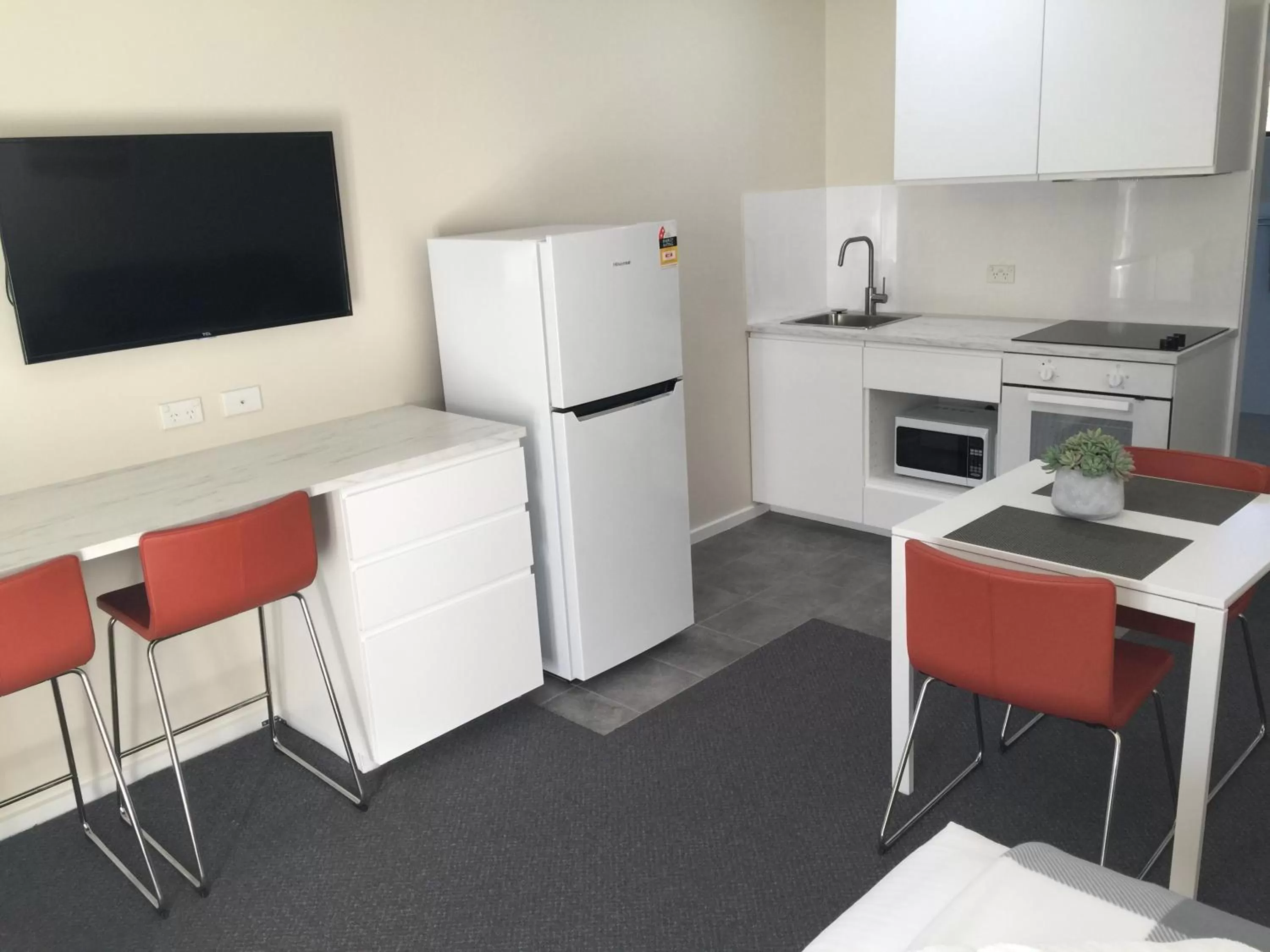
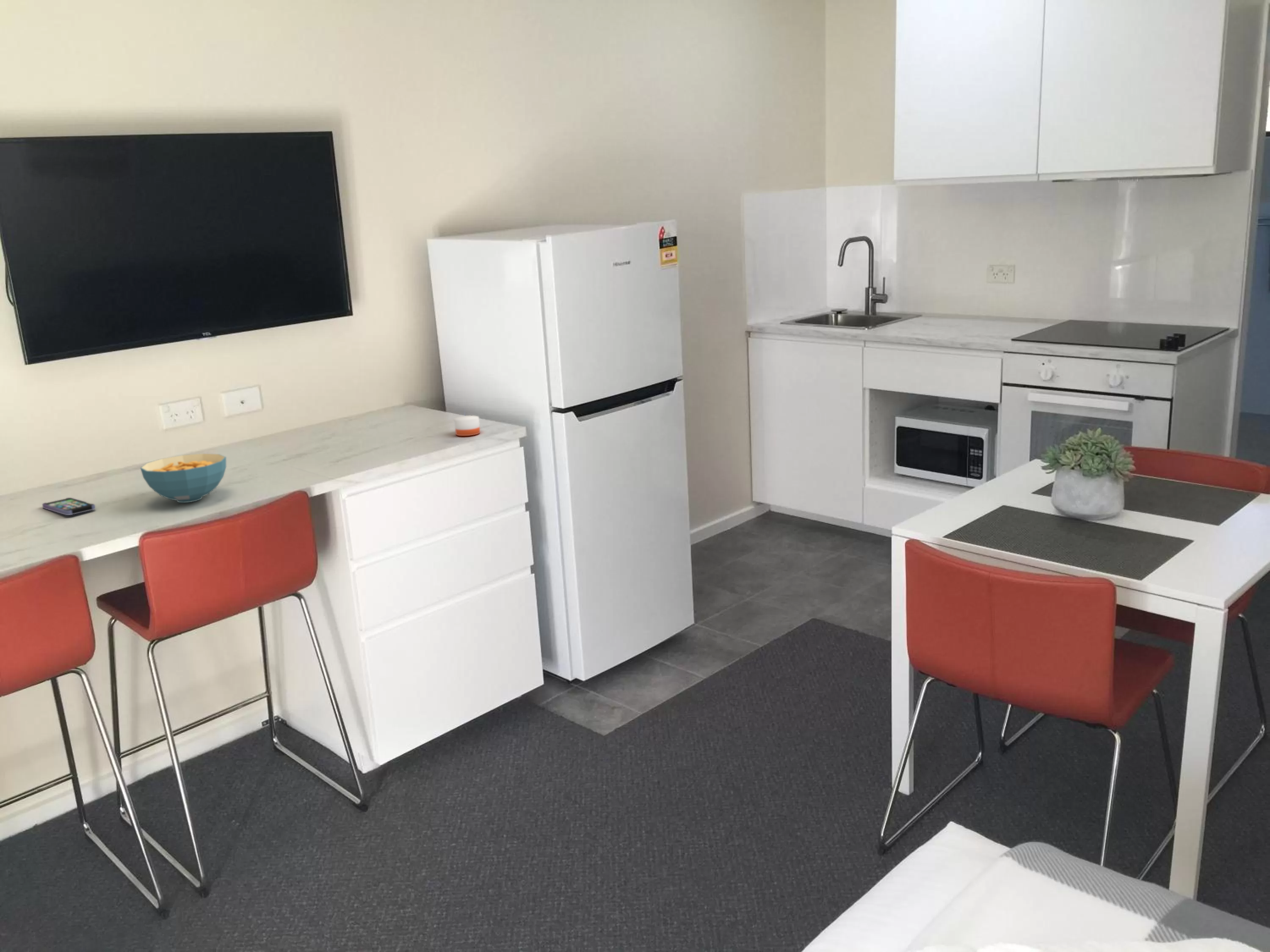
+ candle [454,402,480,436]
+ smartphone [42,497,96,516]
+ cereal bowl [140,453,226,503]
